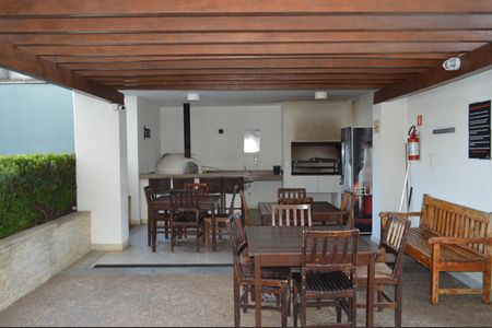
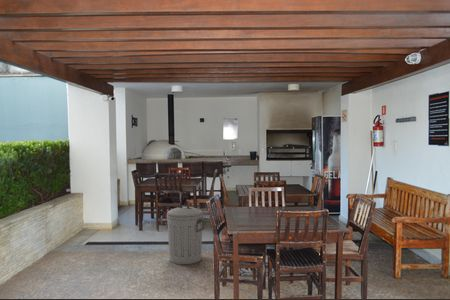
+ trash can [166,204,205,265]
